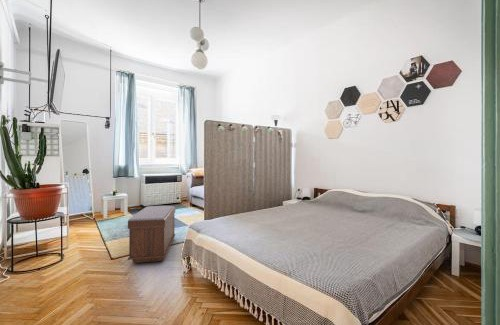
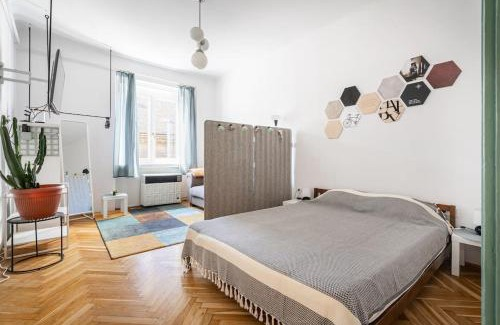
- bench [127,205,176,264]
